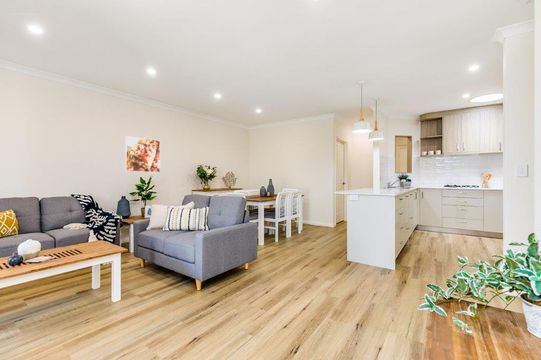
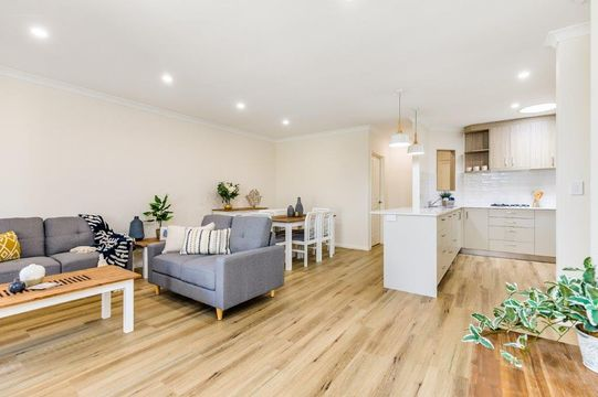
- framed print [124,135,161,173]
